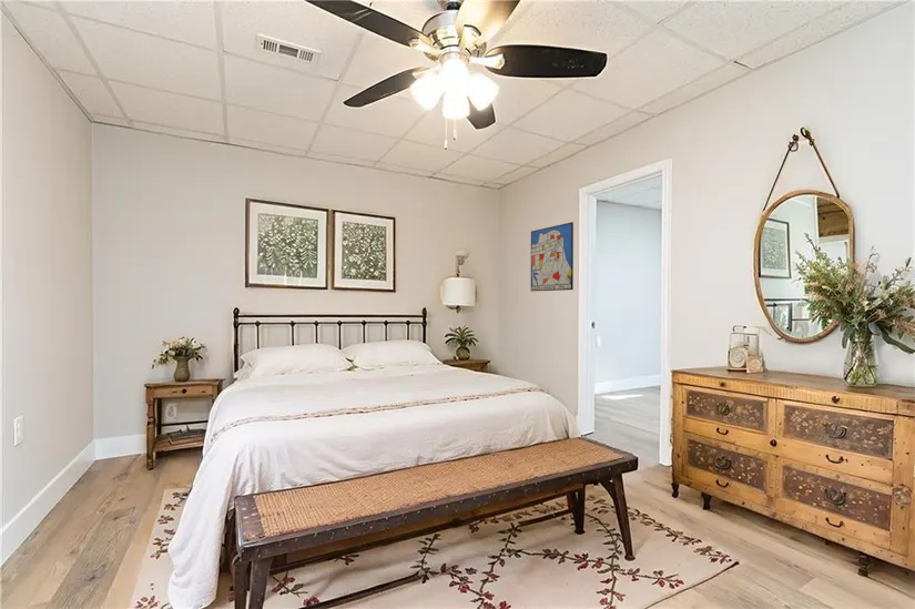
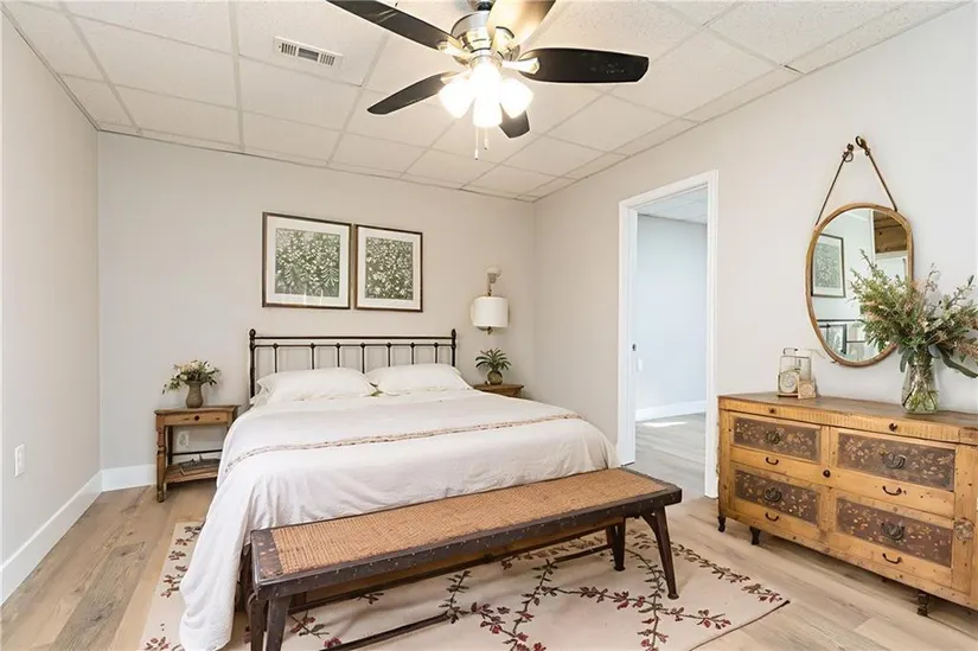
- wall art [530,221,575,292]
